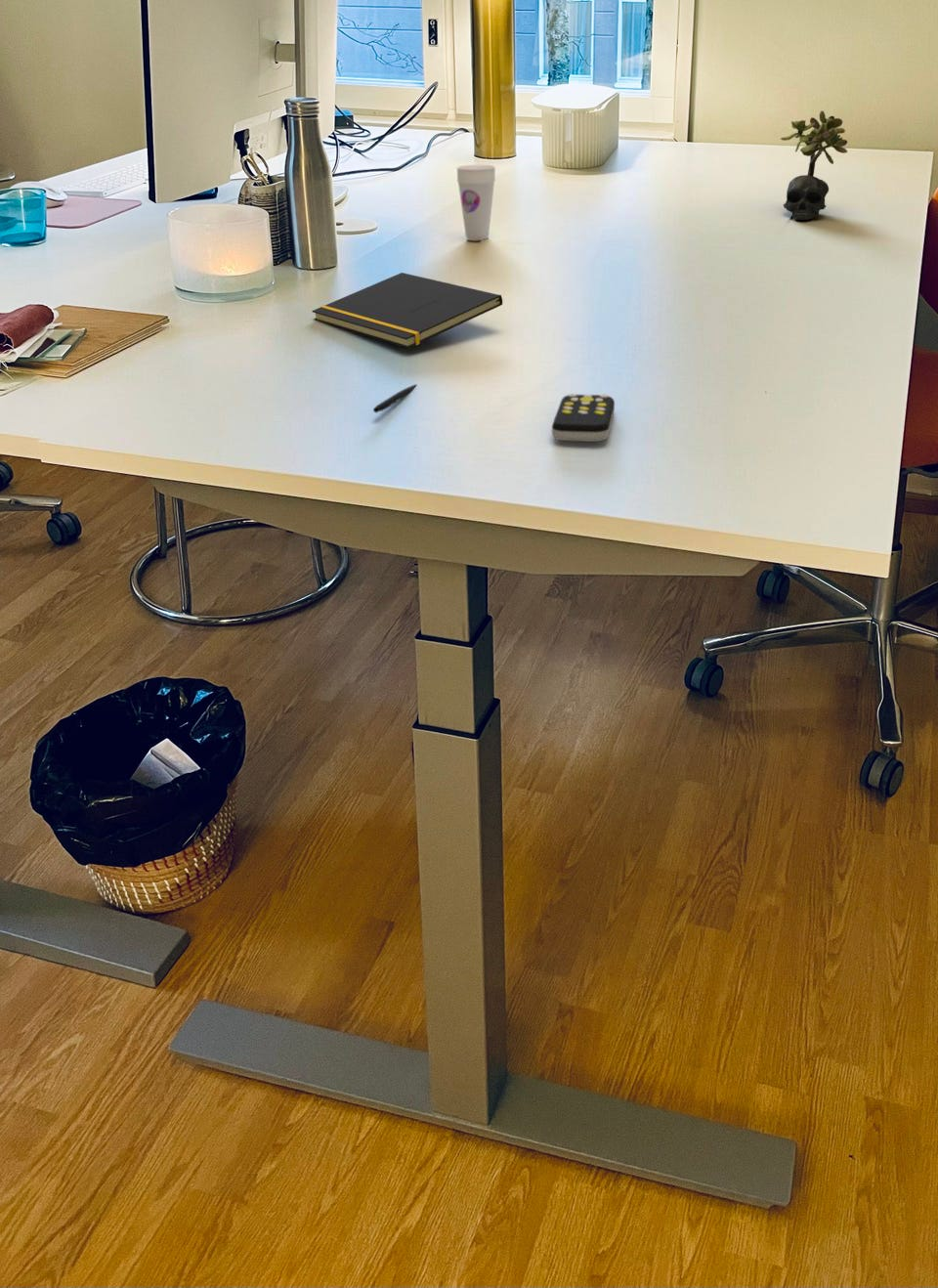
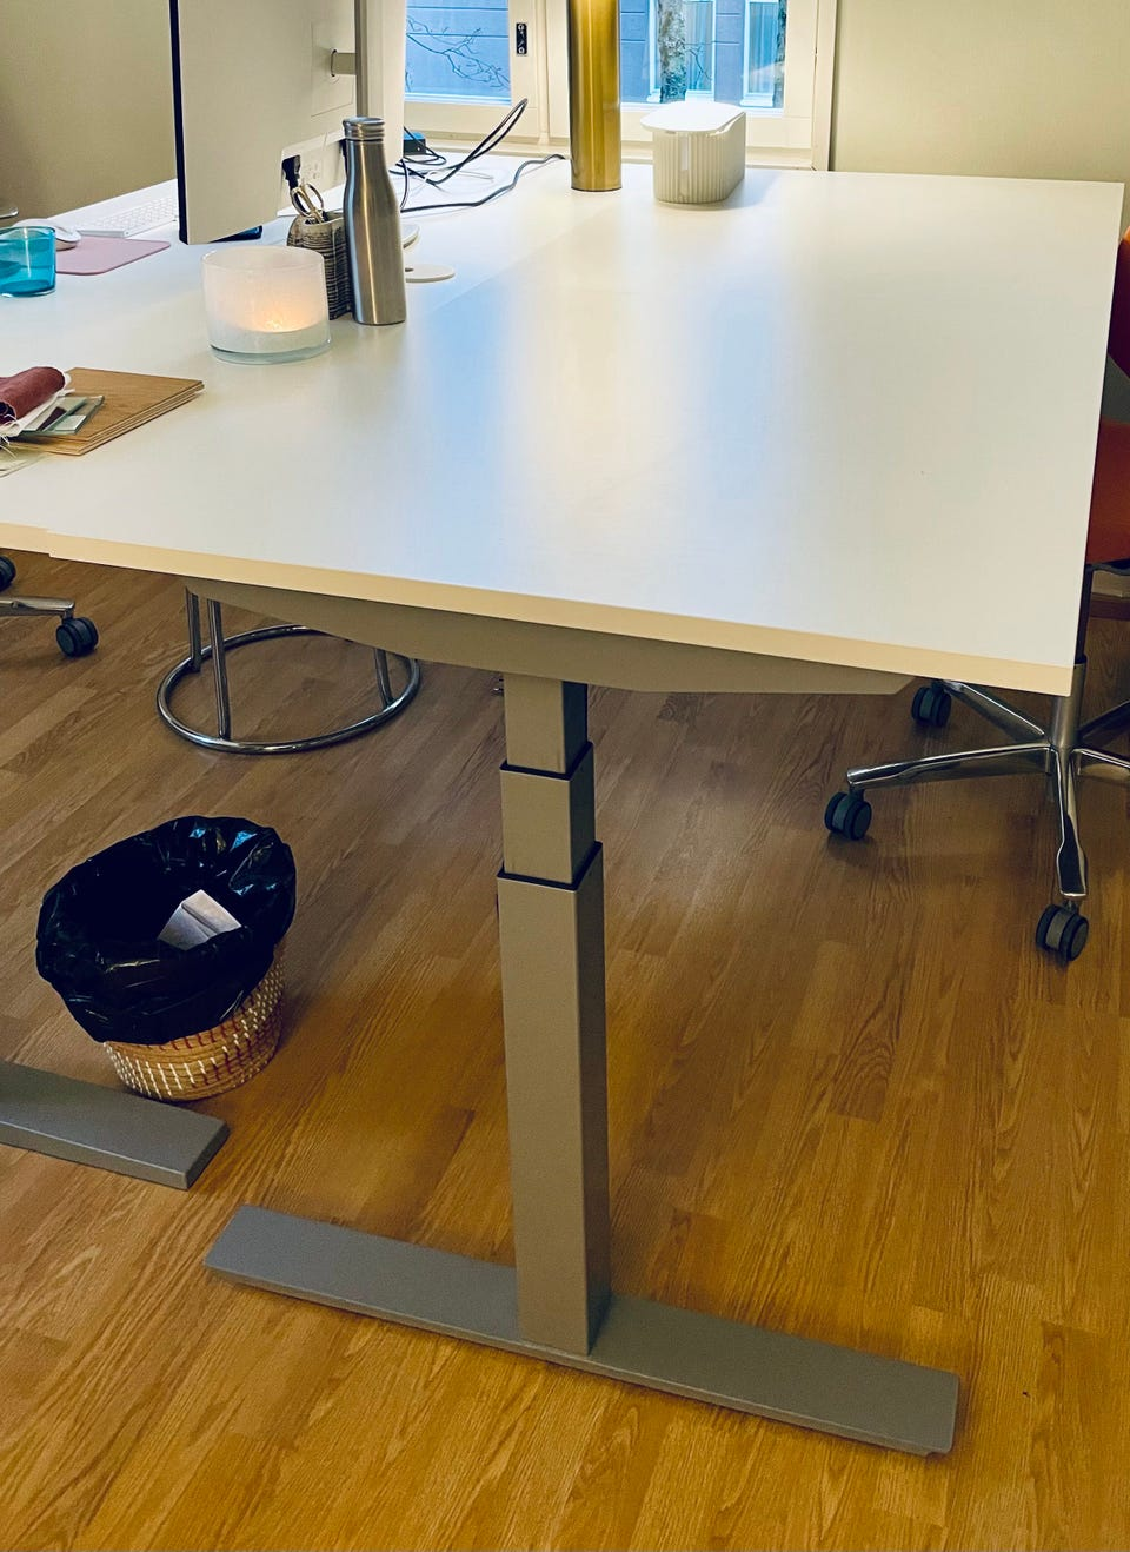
- succulent plant [780,110,848,221]
- pen [372,383,418,413]
- remote control [551,393,616,443]
- cup [455,164,496,241]
- notepad [312,272,503,349]
